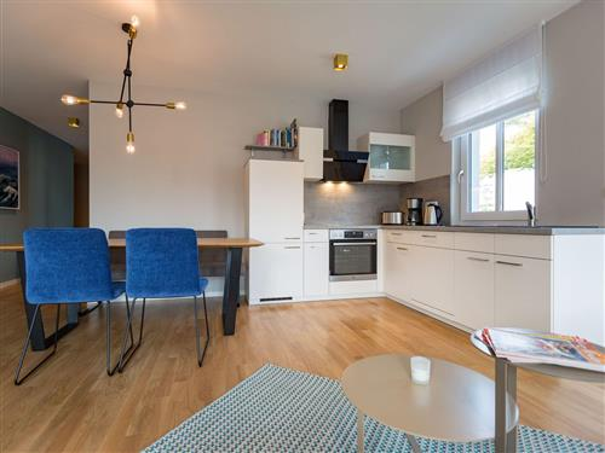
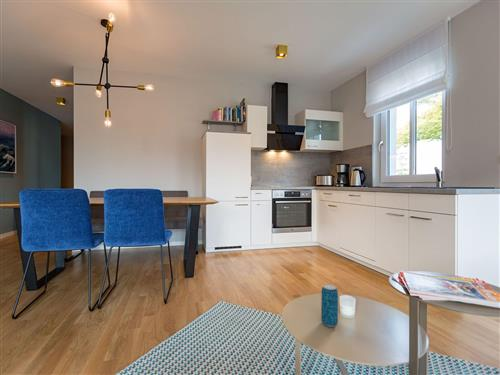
+ beverage can [320,283,339,328]
